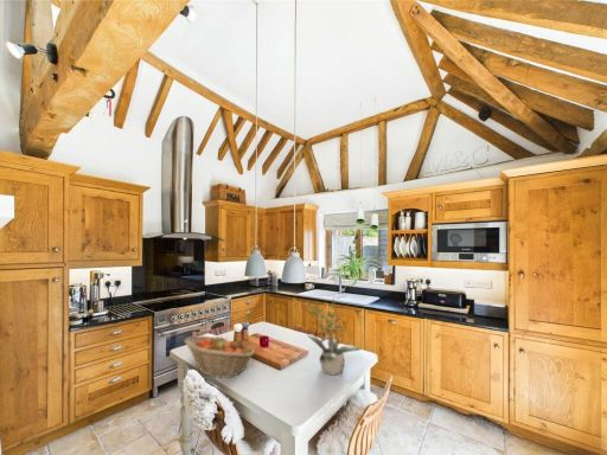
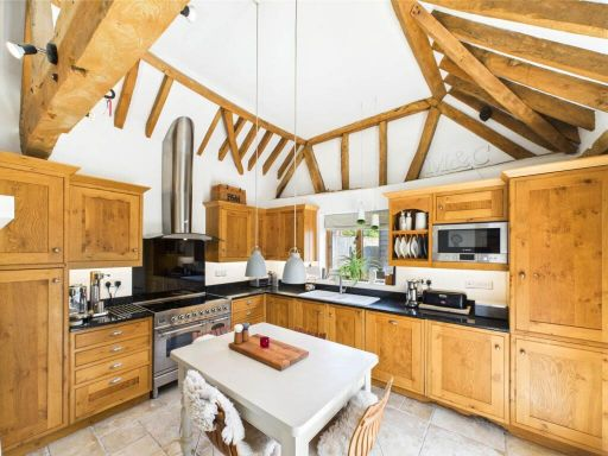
- fruit basket [184,335,256,379]
- potted plant [300,295,362,376]
